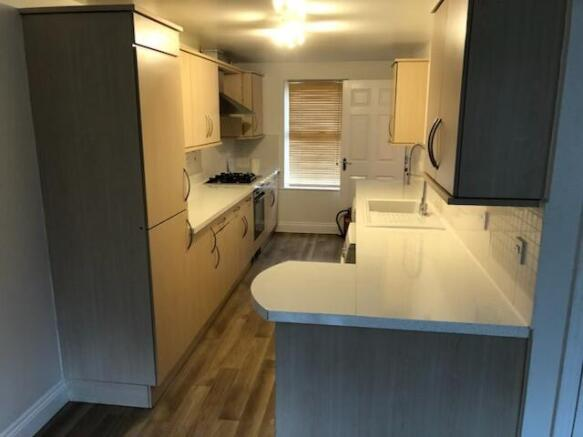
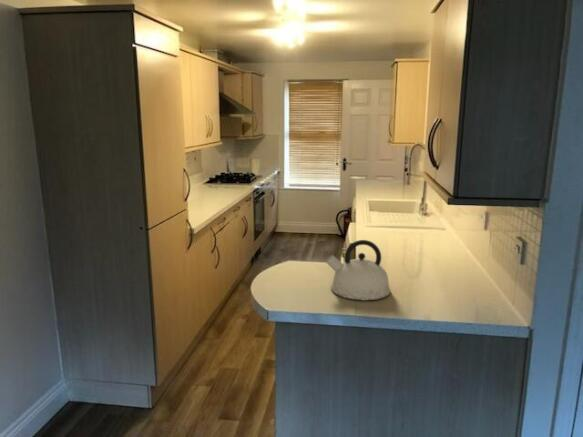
+ kettle [325,239,391,301]
